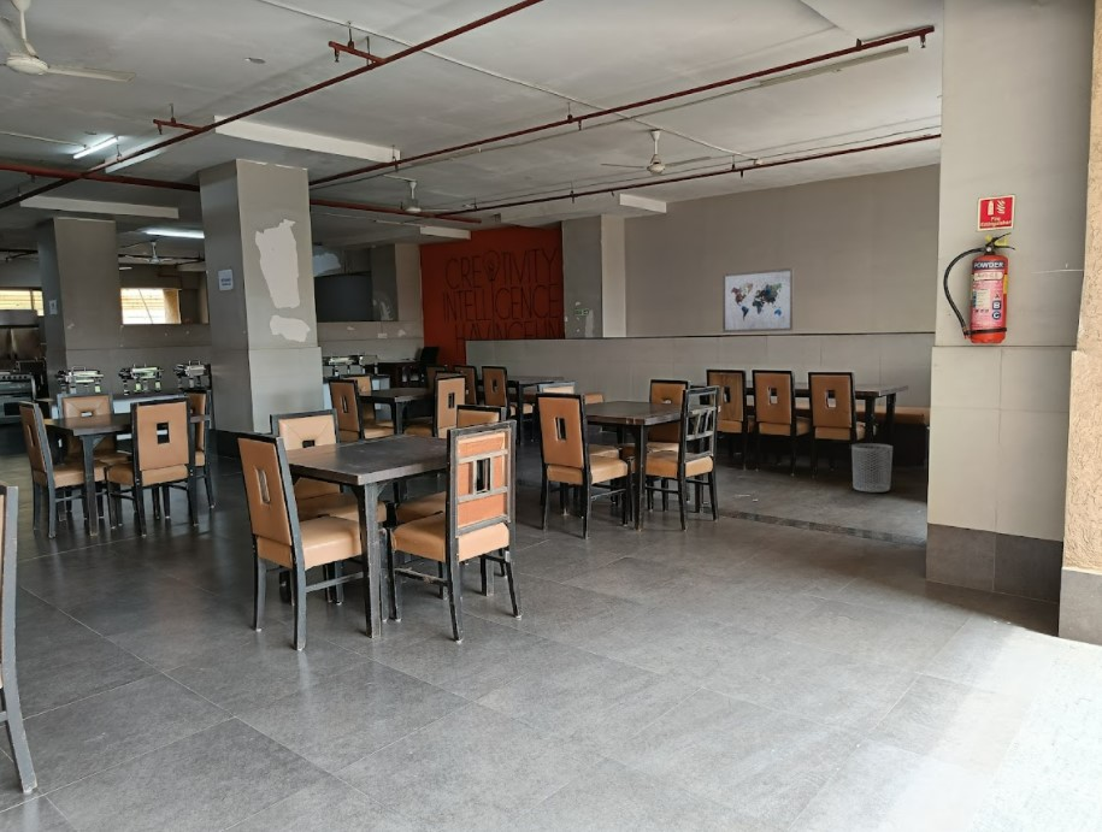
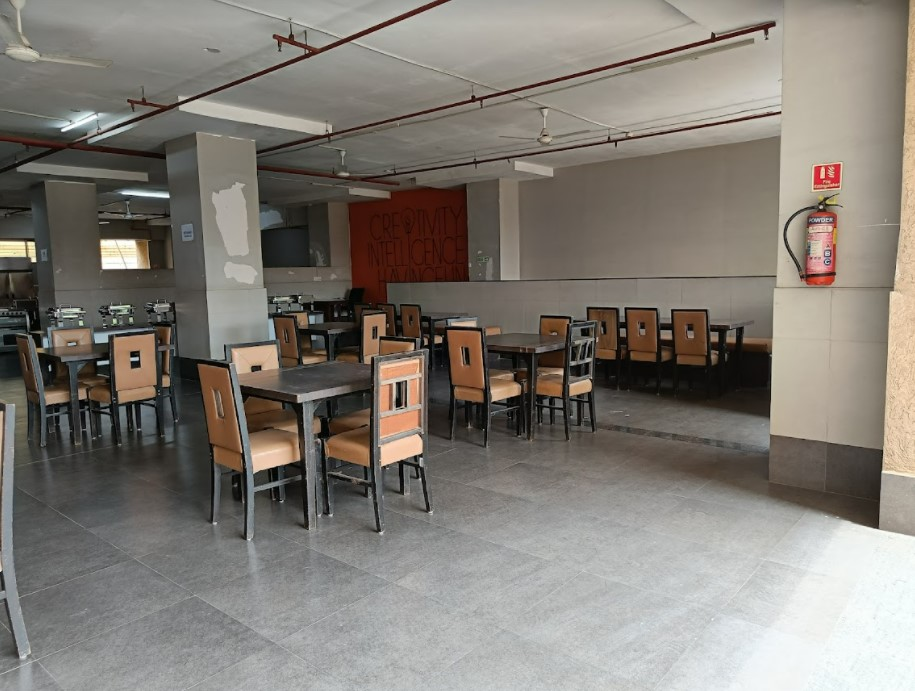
- waste bin [850,442,894,494]
- wall art [721,267,795,334]
